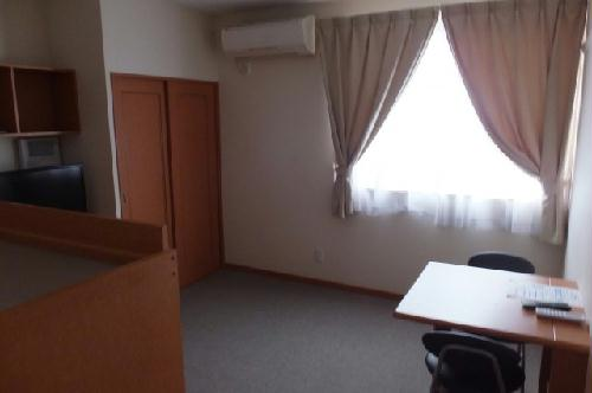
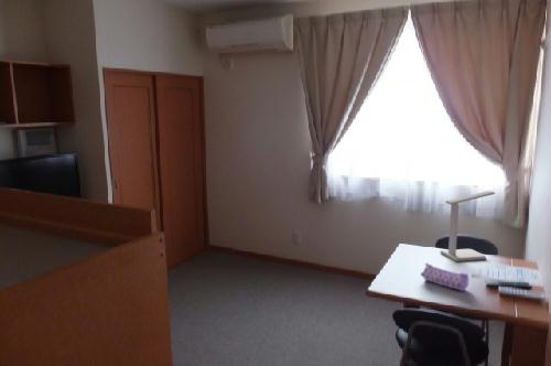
+ desk lamp [440,190,496,262]
+ pencil case [420,262,469,292]
